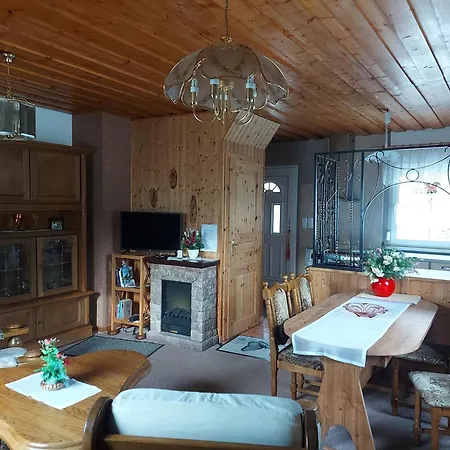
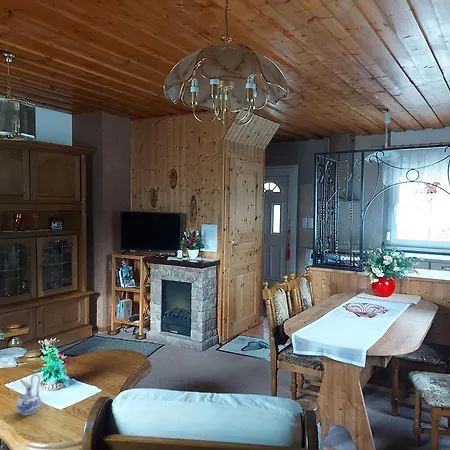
+ ceramic pitcher [15,373,42,416]
